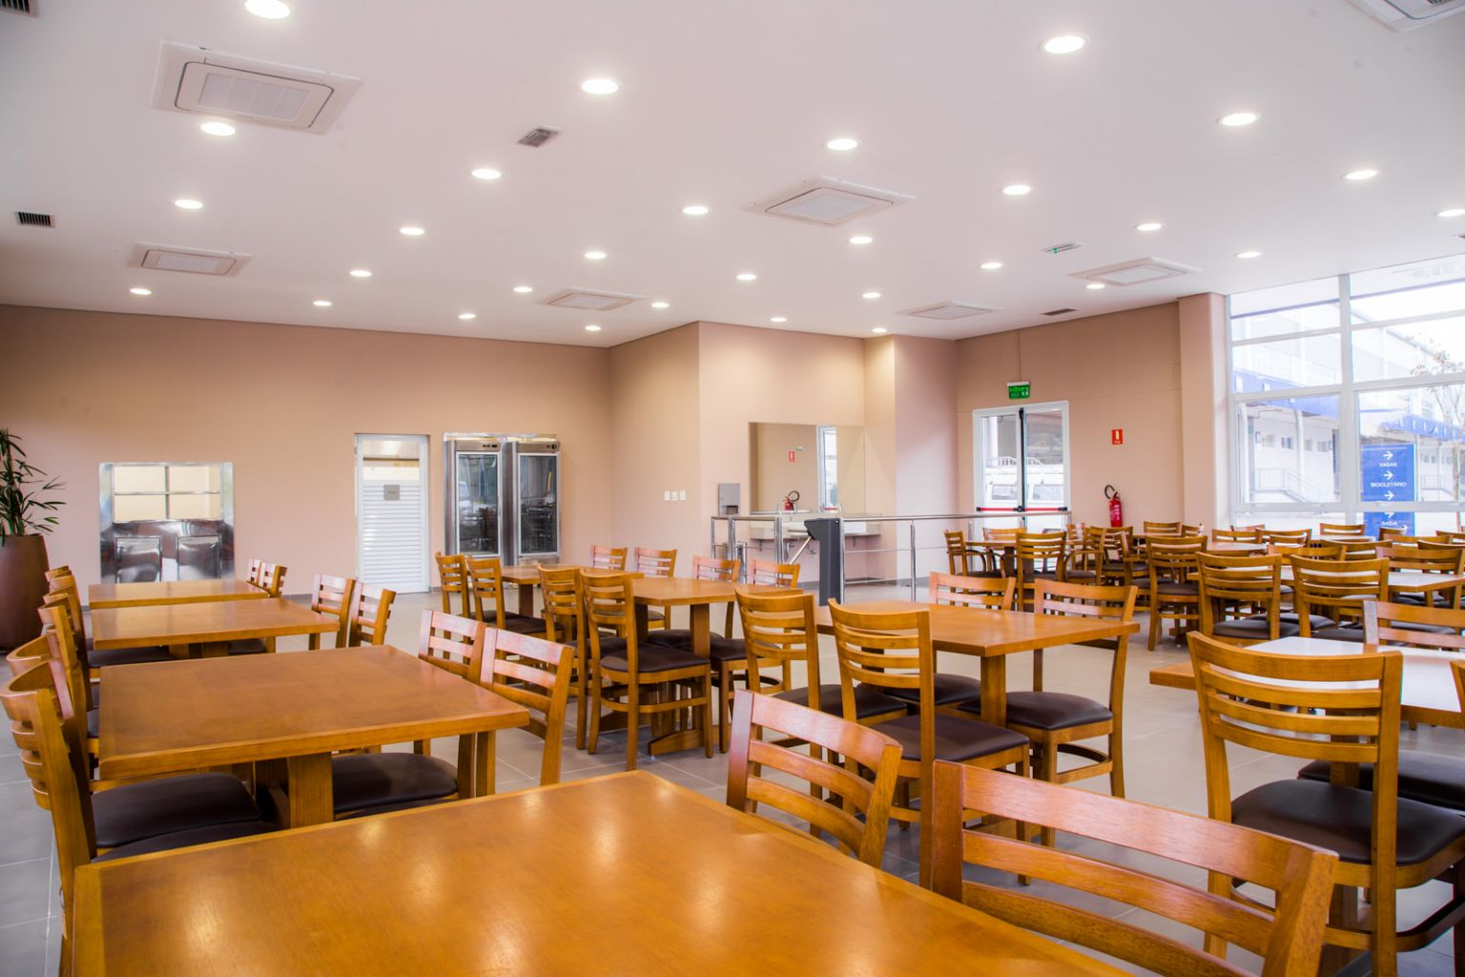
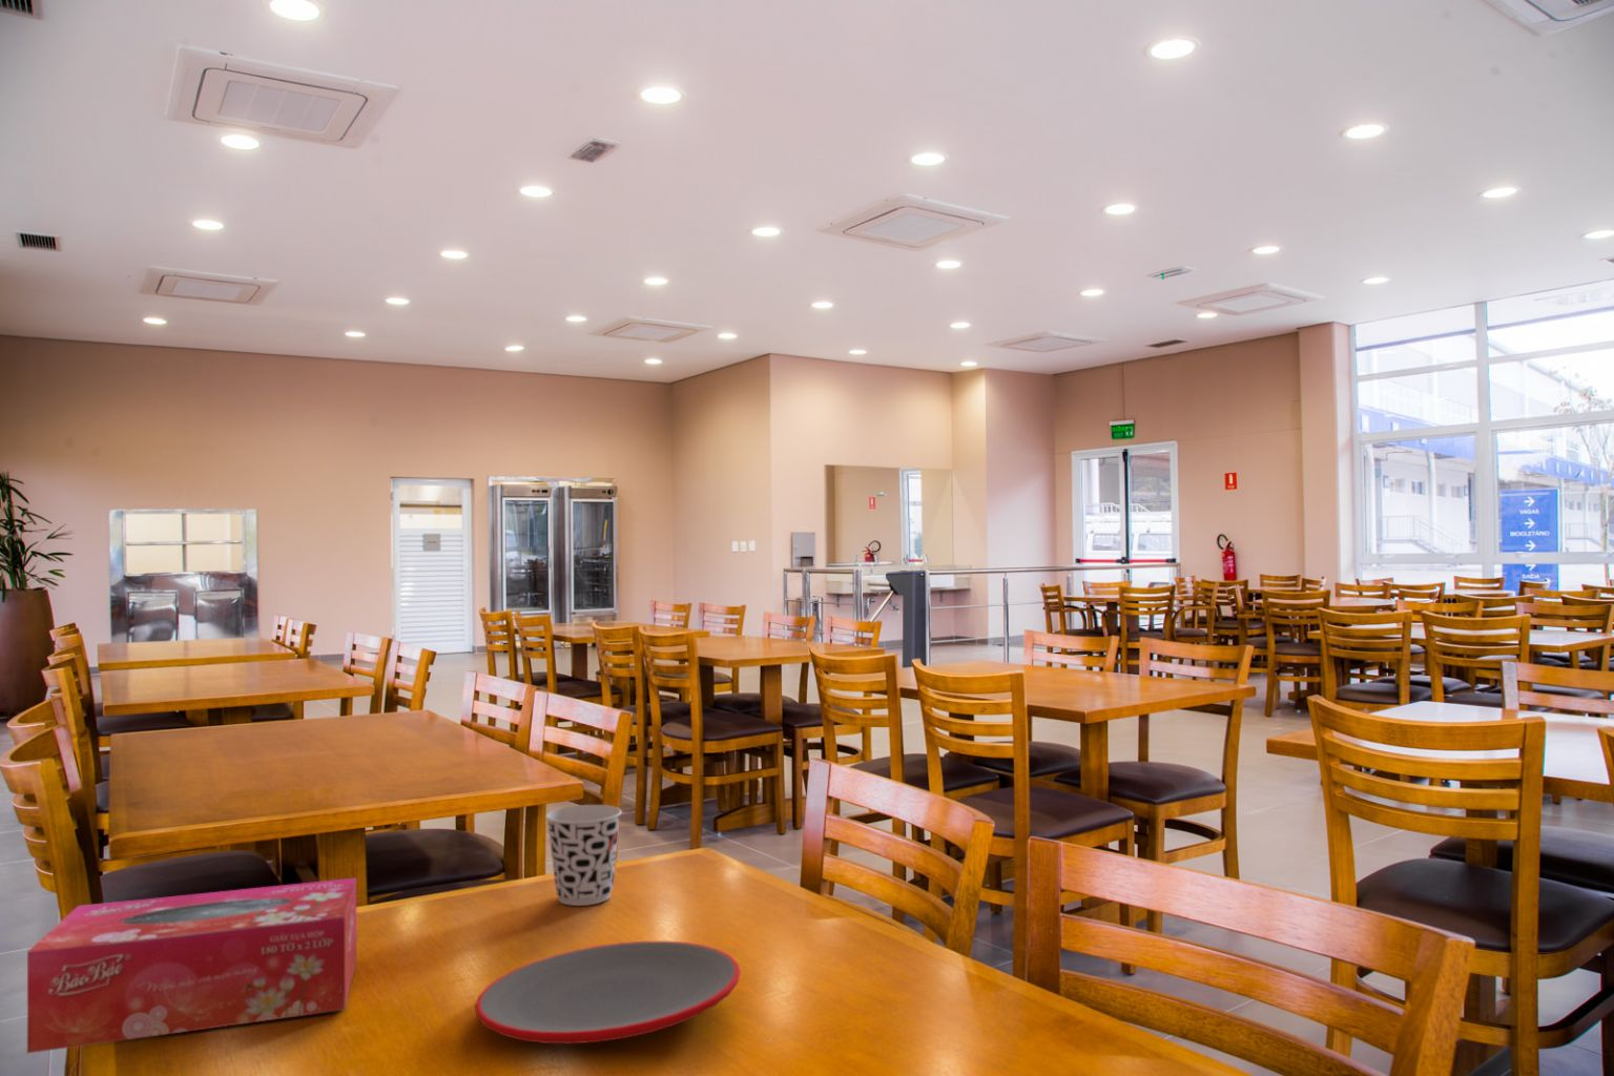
+ cup [544,803,623,907]
+ plate [474,940,742,1045]
+ tissue box [26,878,357,1054]
